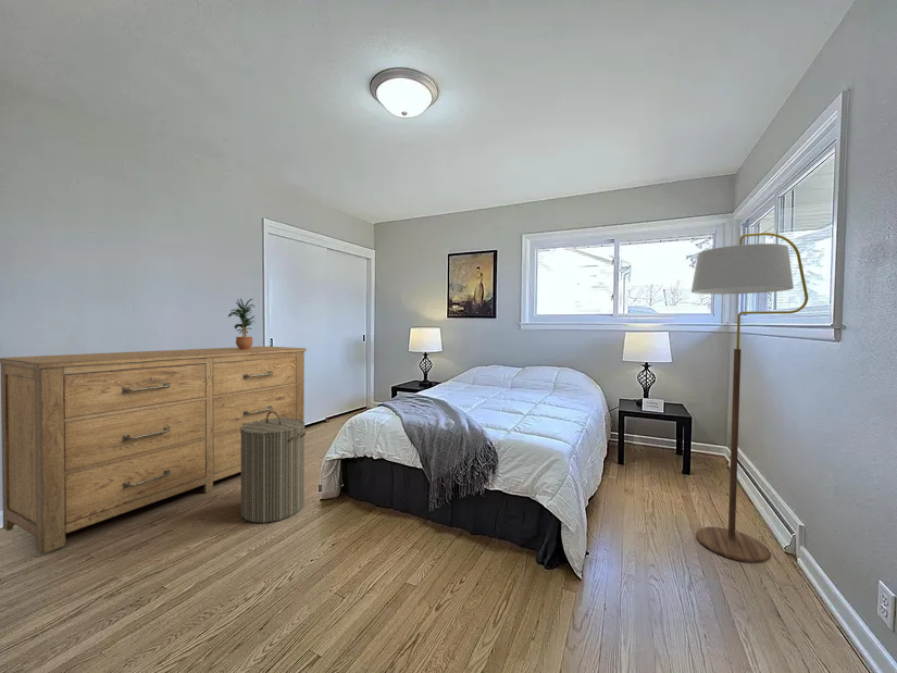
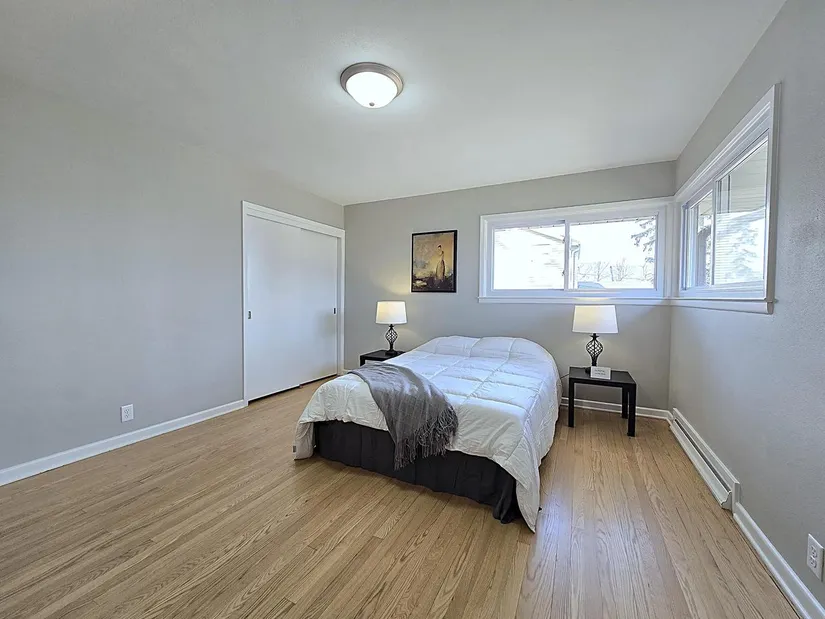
- dresser [0,345,308,554]
- floor lamp [690,232,809,563]
- potted plant [227,298,258,350]
- laundry hamper [240,411,307,524]
